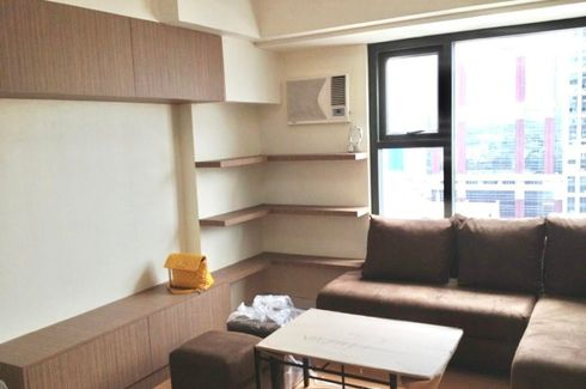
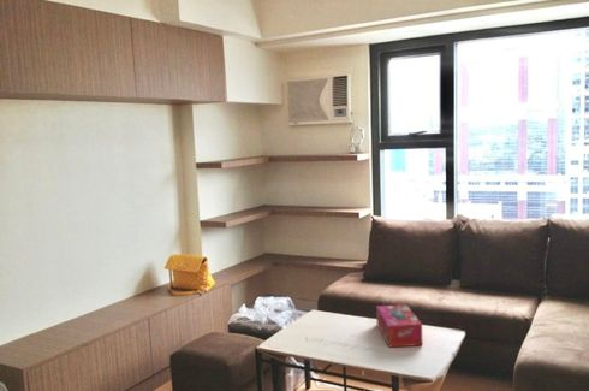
+ tissue box [375,303,423,349]
